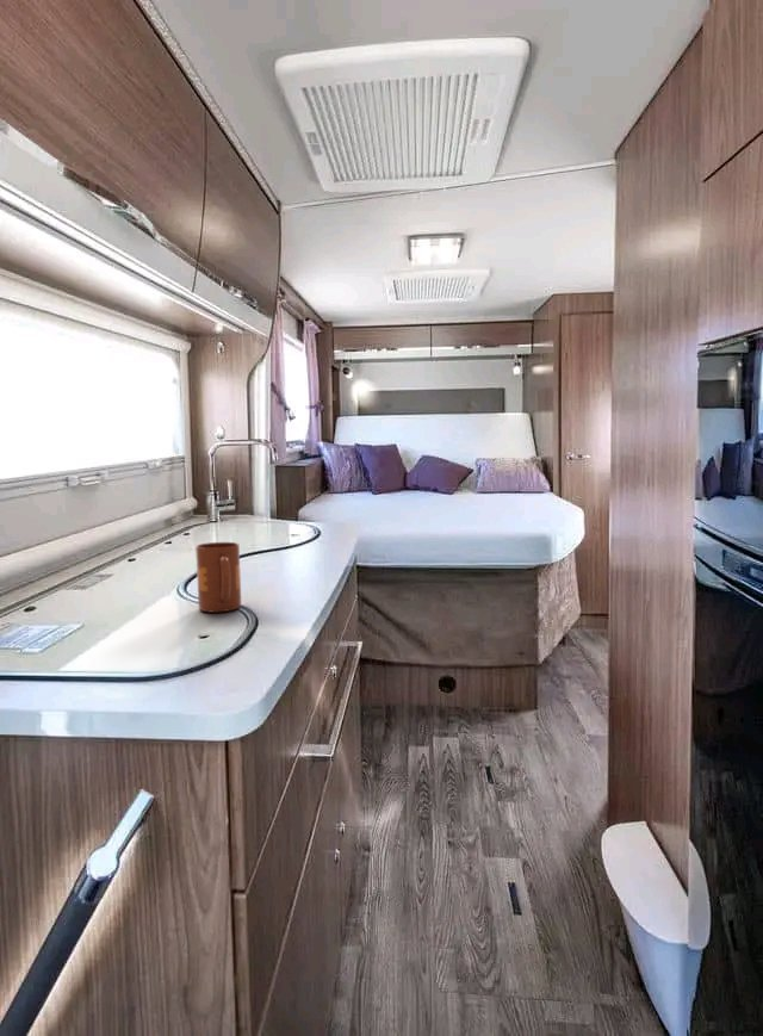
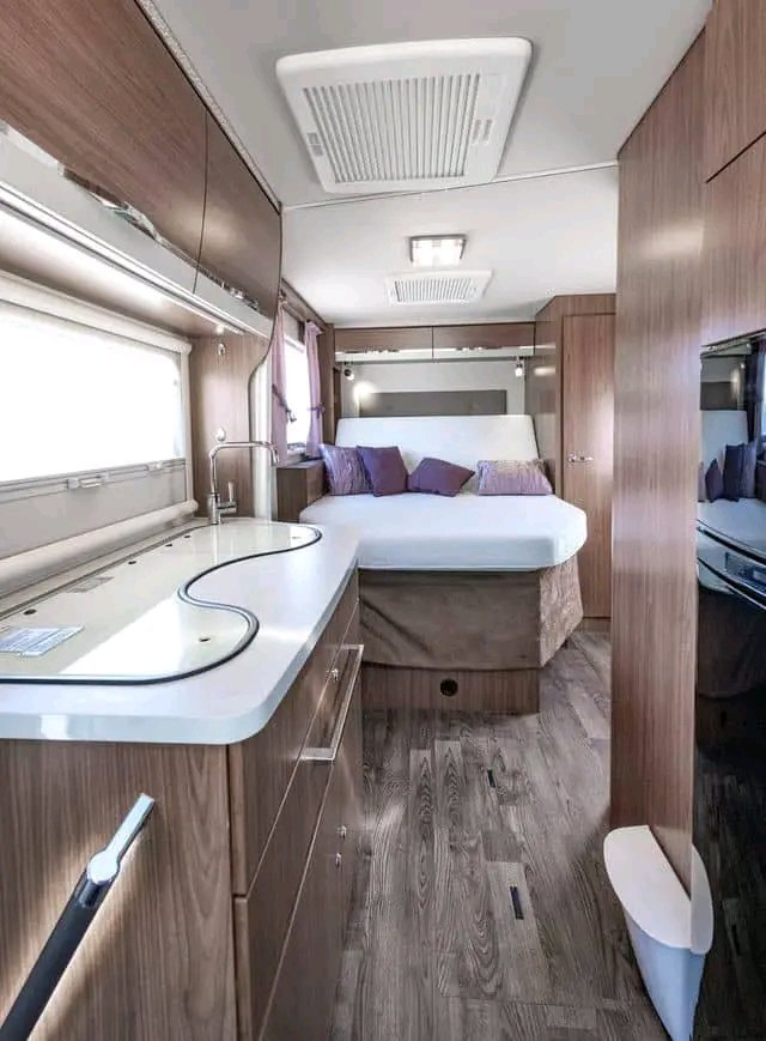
- mug [194,541,242,614]
